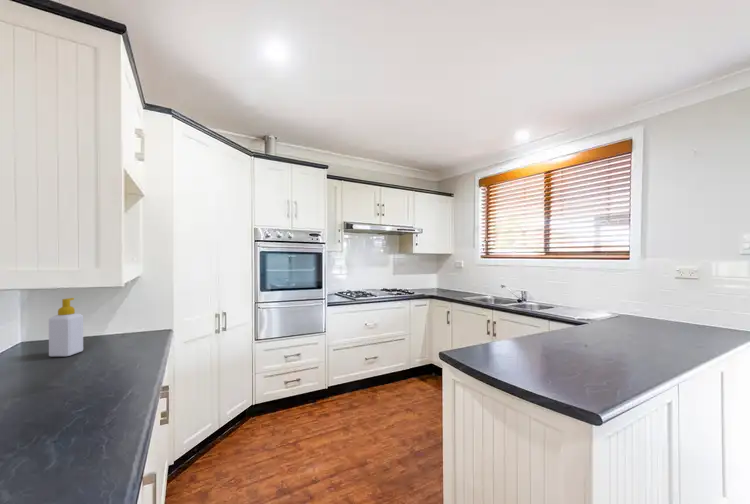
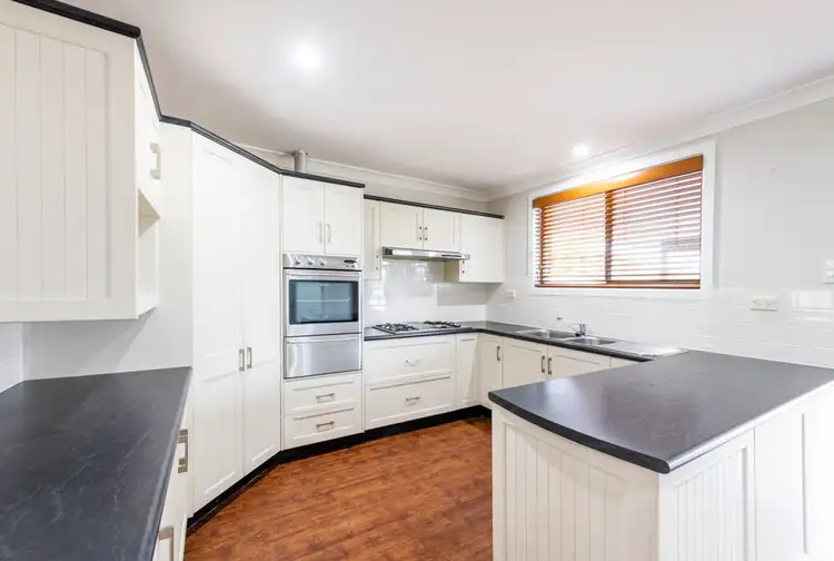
- soap bottle [48,297,84,357]
